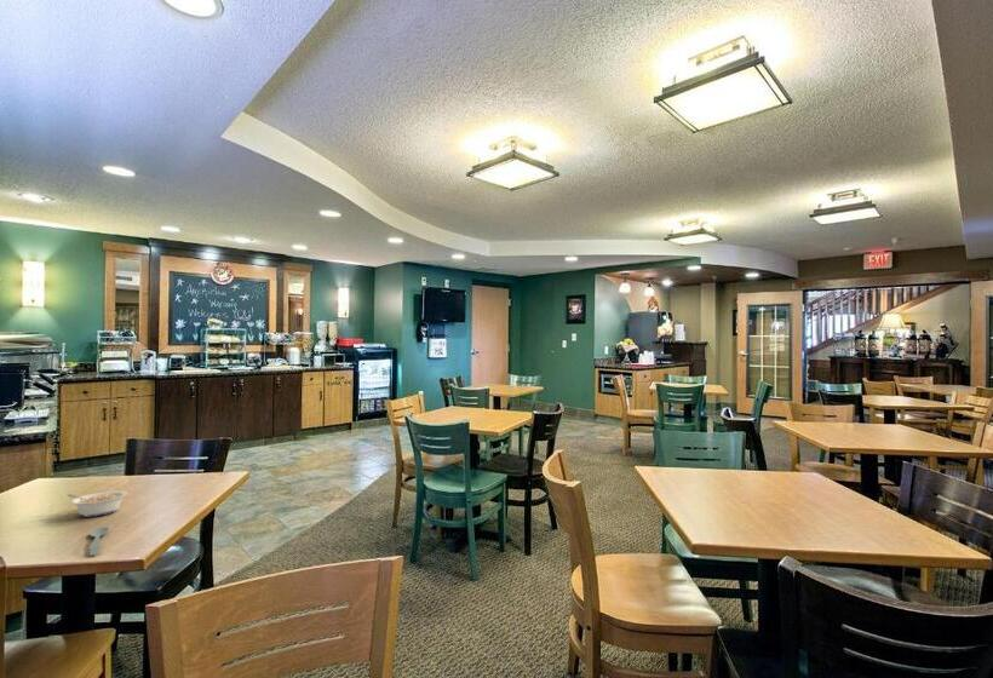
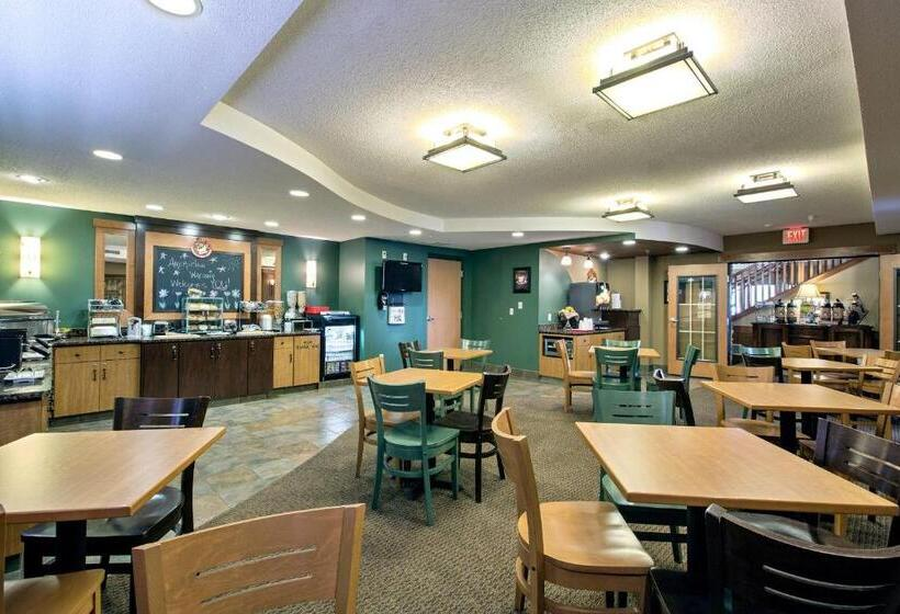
- spoon [88,527,110,557]
- legume [65,490,128,518]
